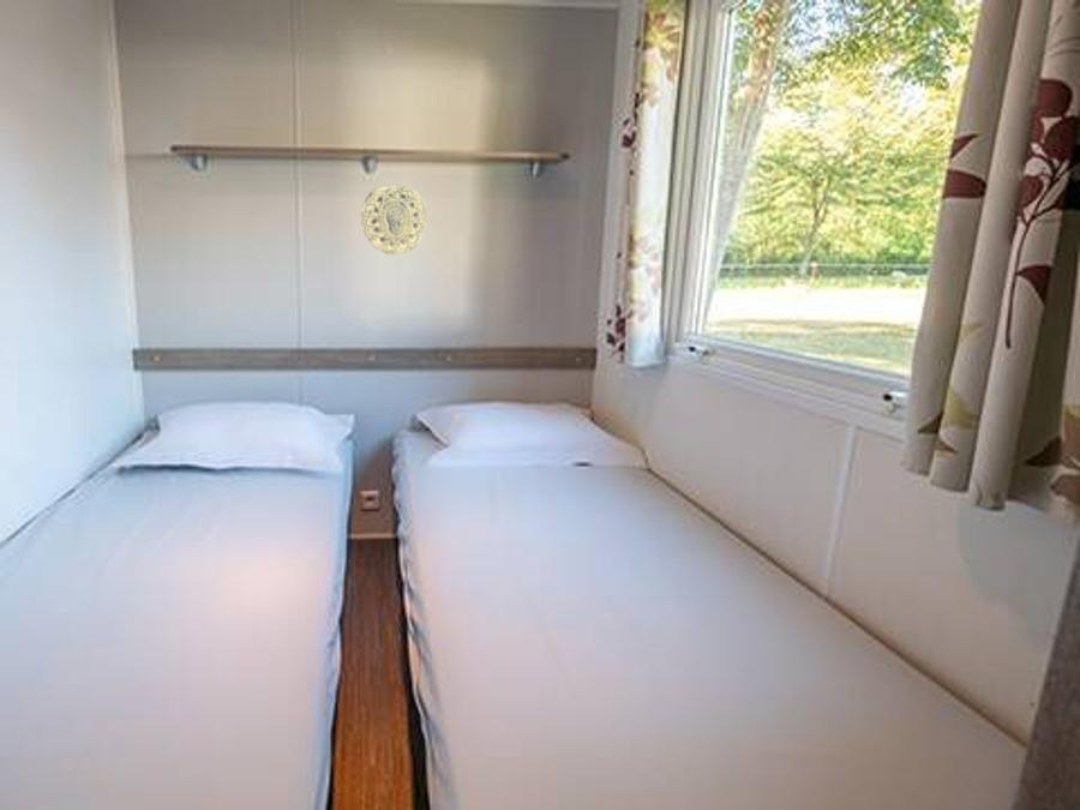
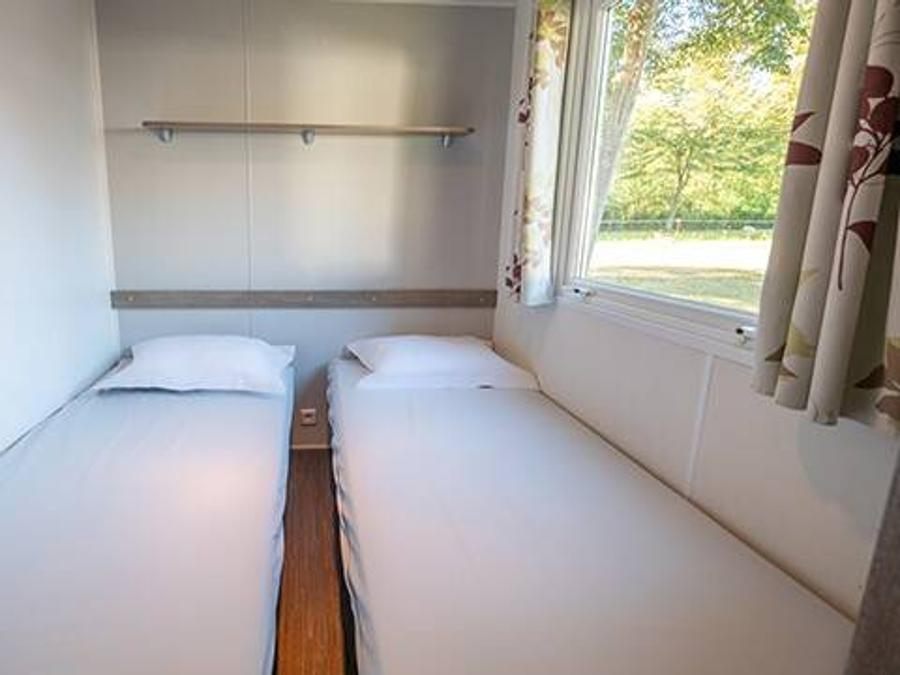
- decorative plate [360,184,427,256]
